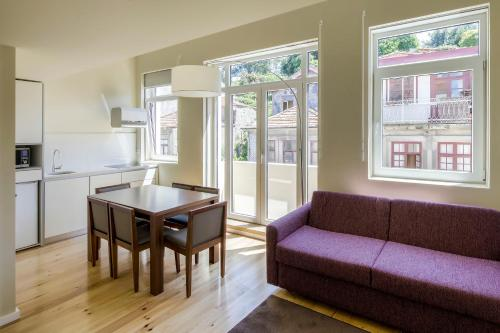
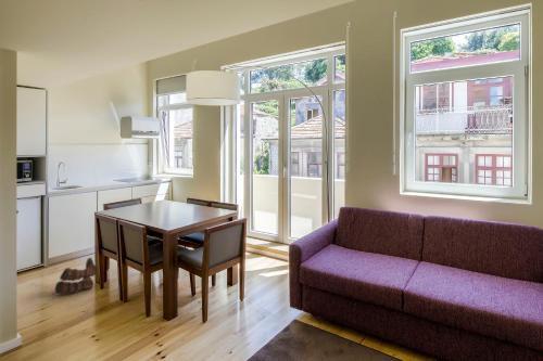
+ boots [54,257,99,296]
